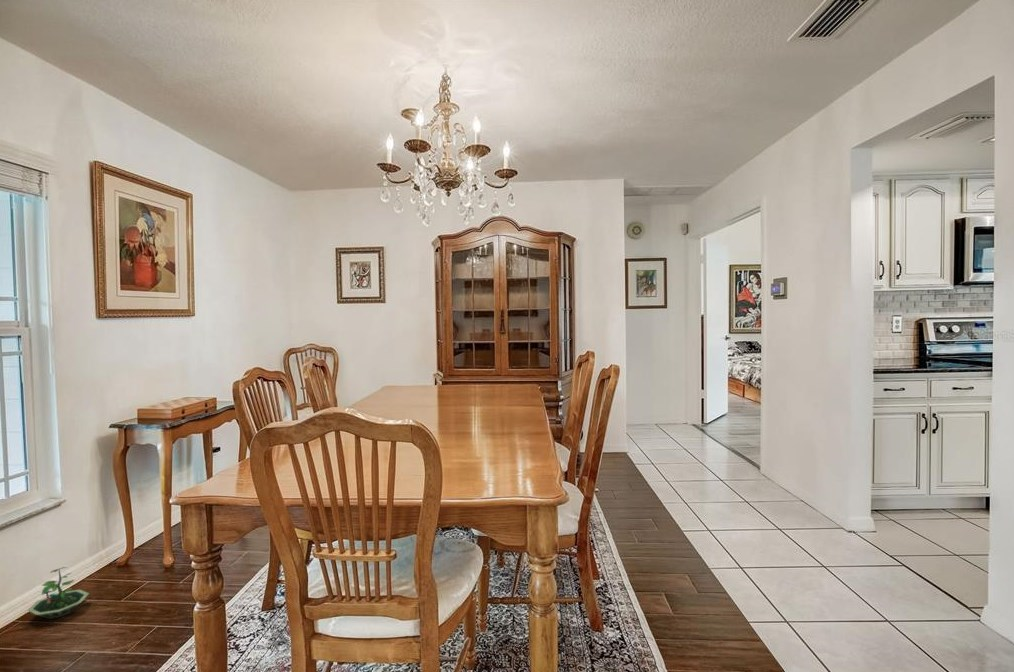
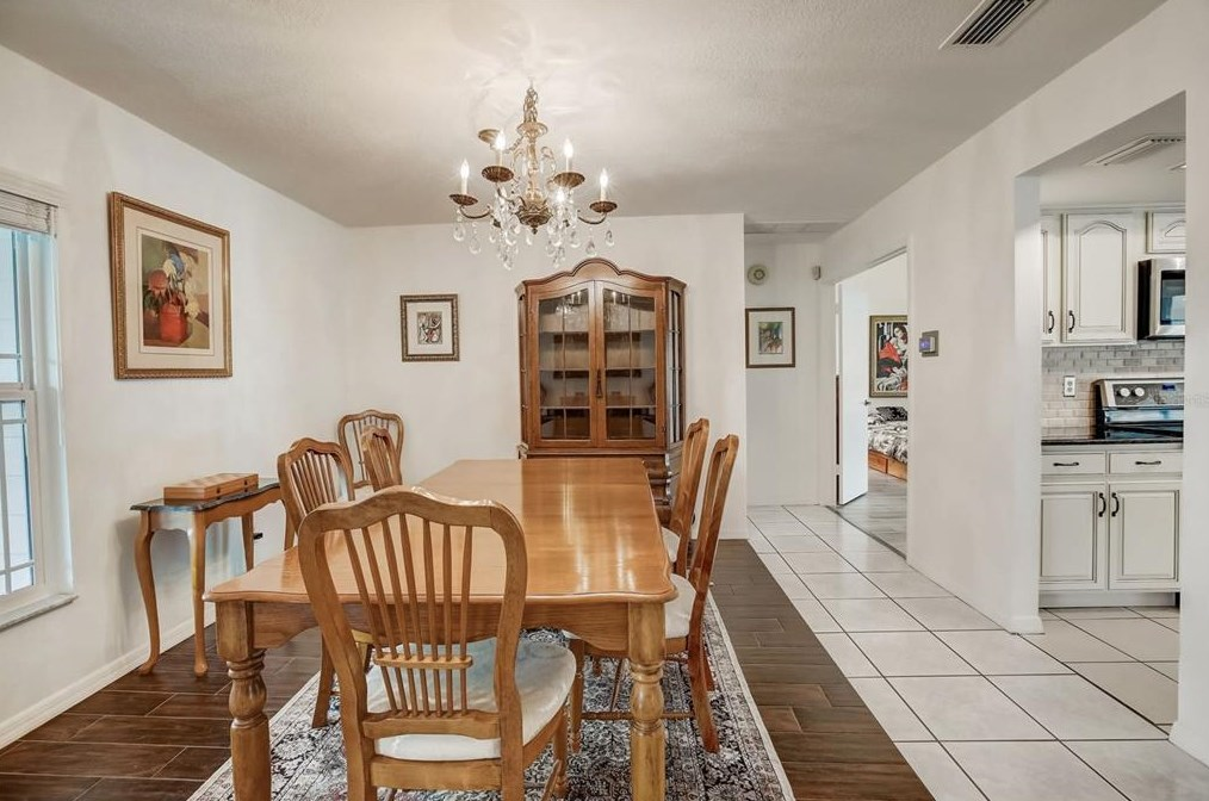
- terrarium [26,566,90,620]
